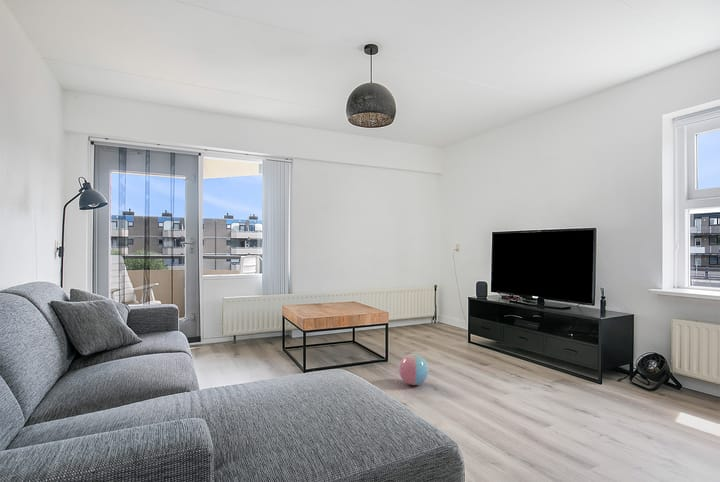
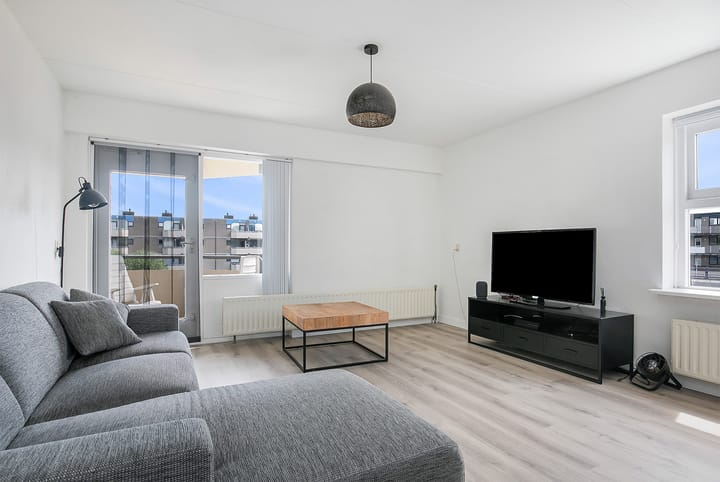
- ball [398,353,430,386]
